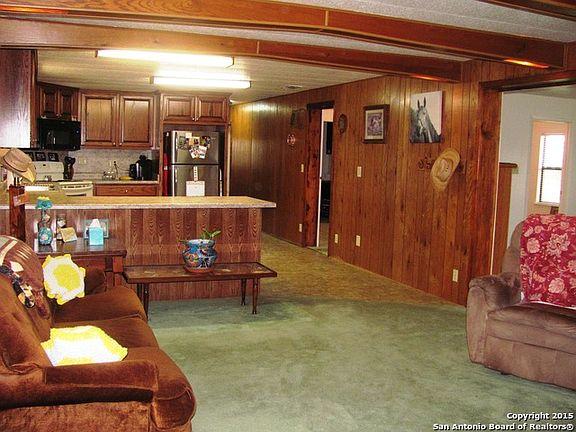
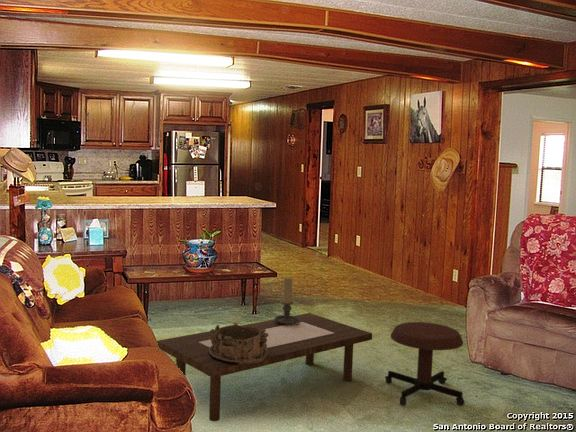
+ candle holder [274,277,300,325]
+ coffee table [156,312,373,422]
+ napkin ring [208,322,269,364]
+ stool [384,321,465,406]
